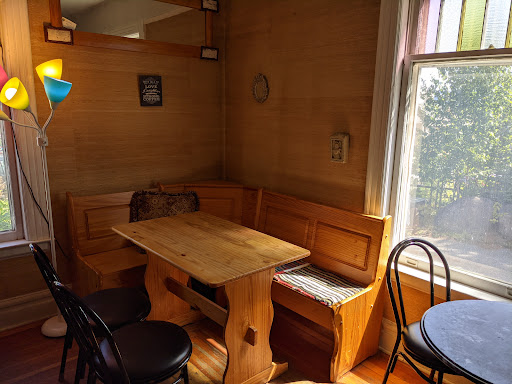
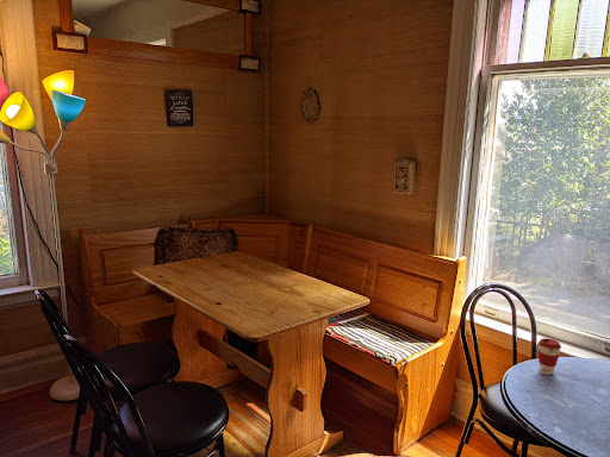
+ coffee cup [537,337,562,376]
